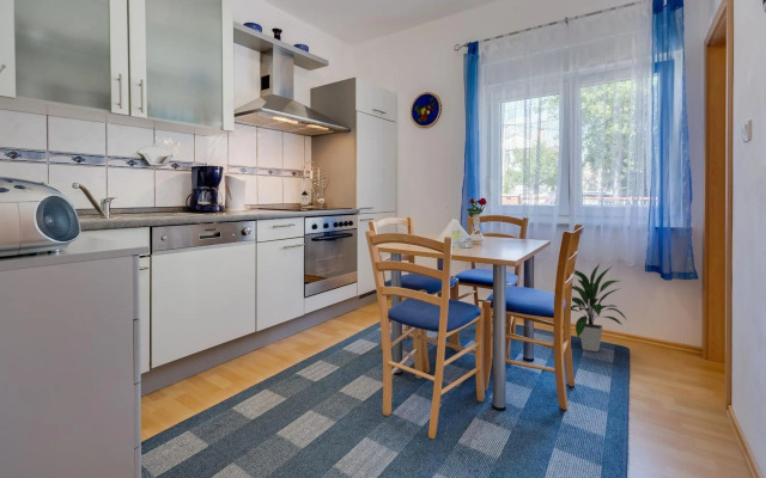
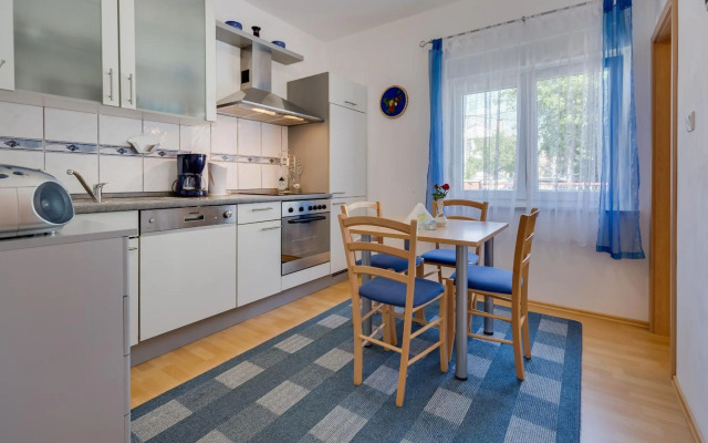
- indoor plant [570,263,628,353]
